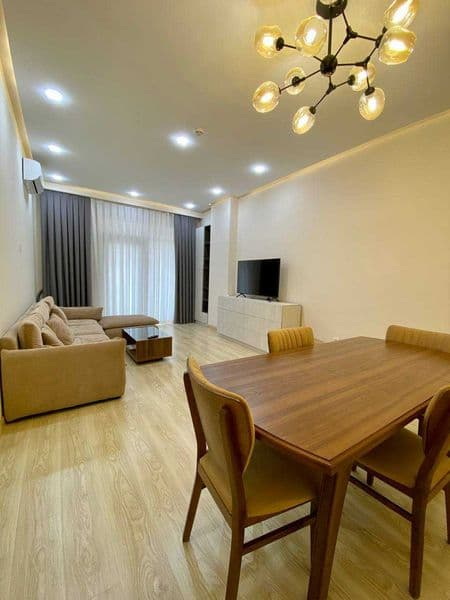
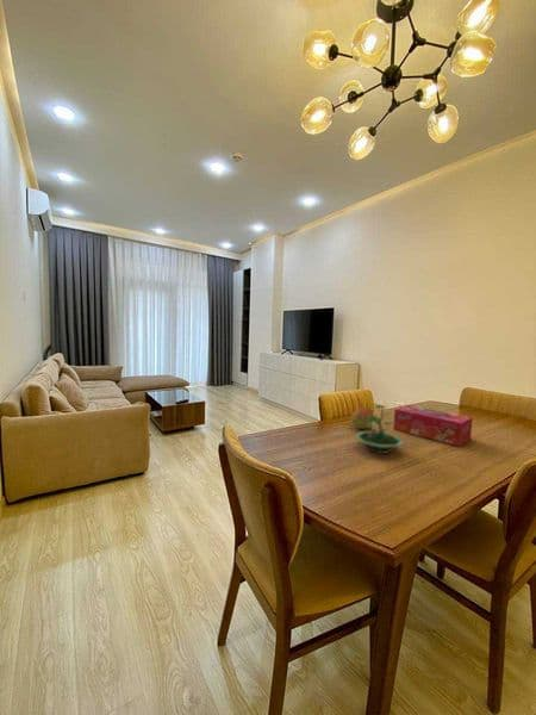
+ tissue box [392,404,474,447]
+ fruit [350,406,374,430]
+ terrarium [353,404,406,455]
